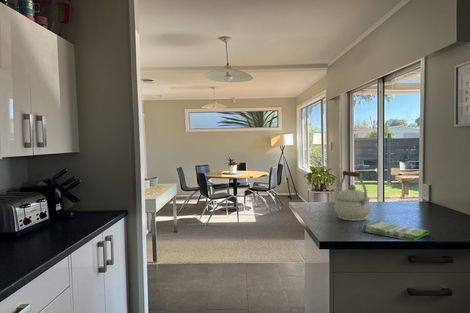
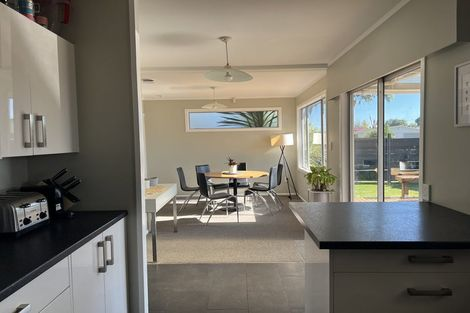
- kettle [333,170,372,222]
- dish towel [361,219,430,242]
